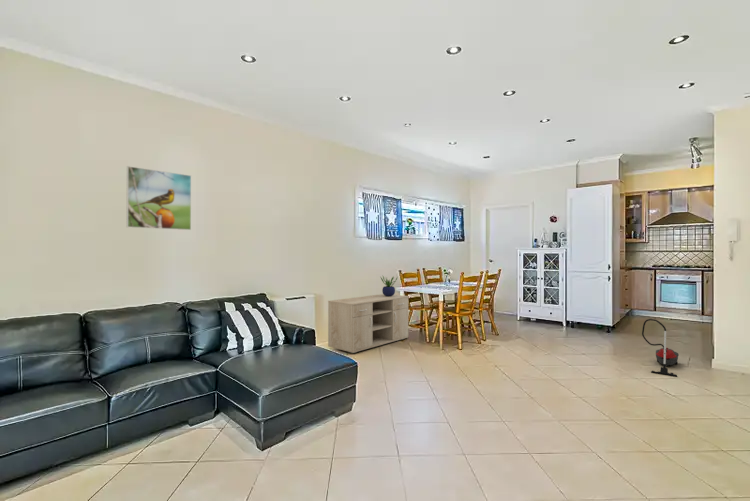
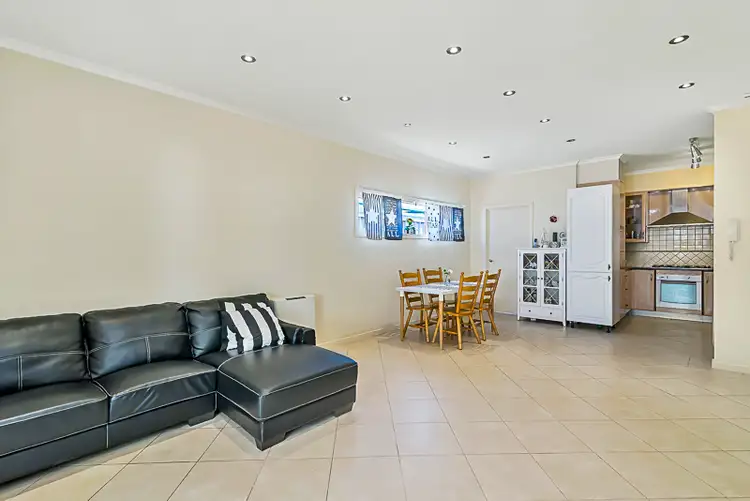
- potted plant [380,274,398,296]
- tv stand [327,293,410,354]
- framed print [126,165,192,231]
- vacuum cleaner [641,318,680,377]
